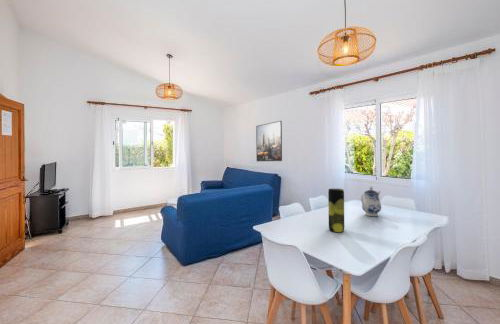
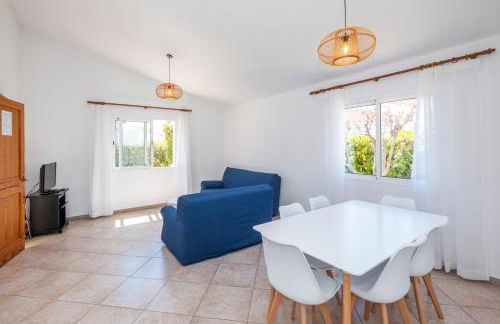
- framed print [255,120,283,162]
- vase [327,188,345,233]
- teapot [360,186,382,217]
